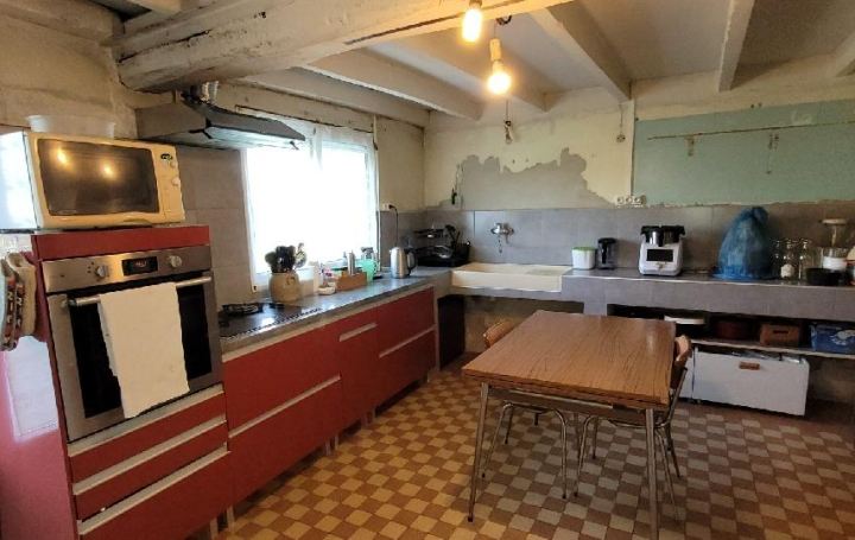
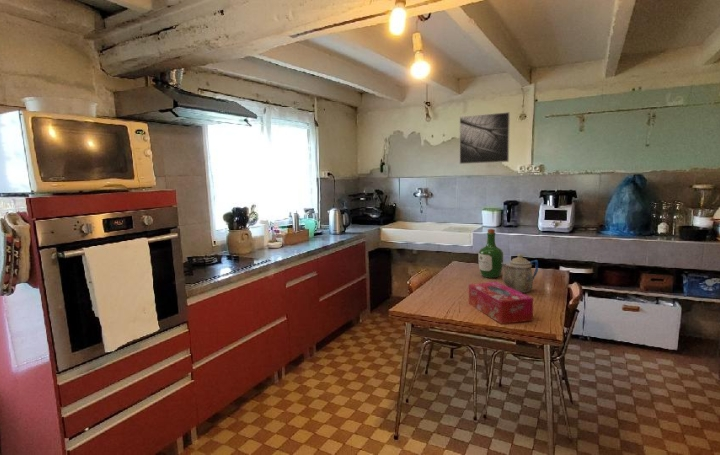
+ wine bottle [478,228,504,279]
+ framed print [459,111,511,165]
+ teapot [501,253,539,294]
+ tissue box [468,281,534,325]
